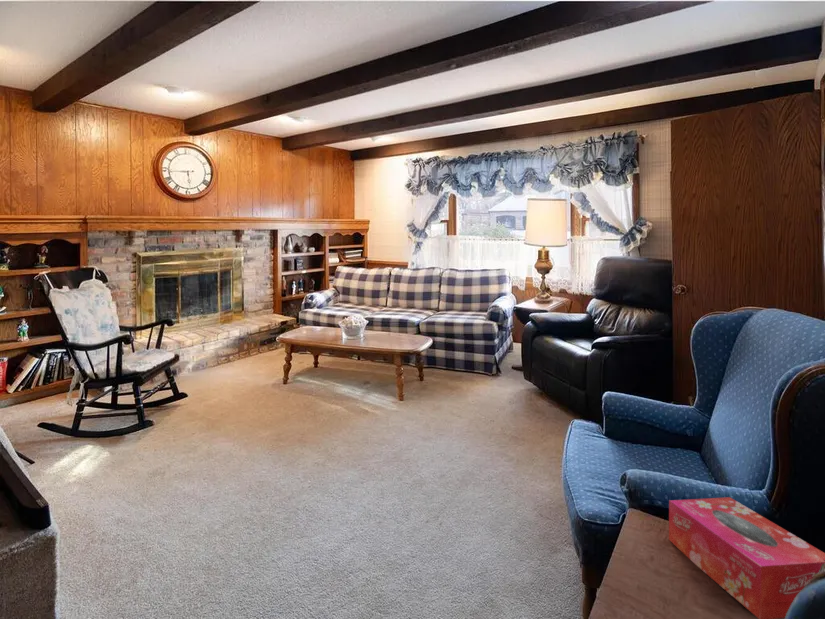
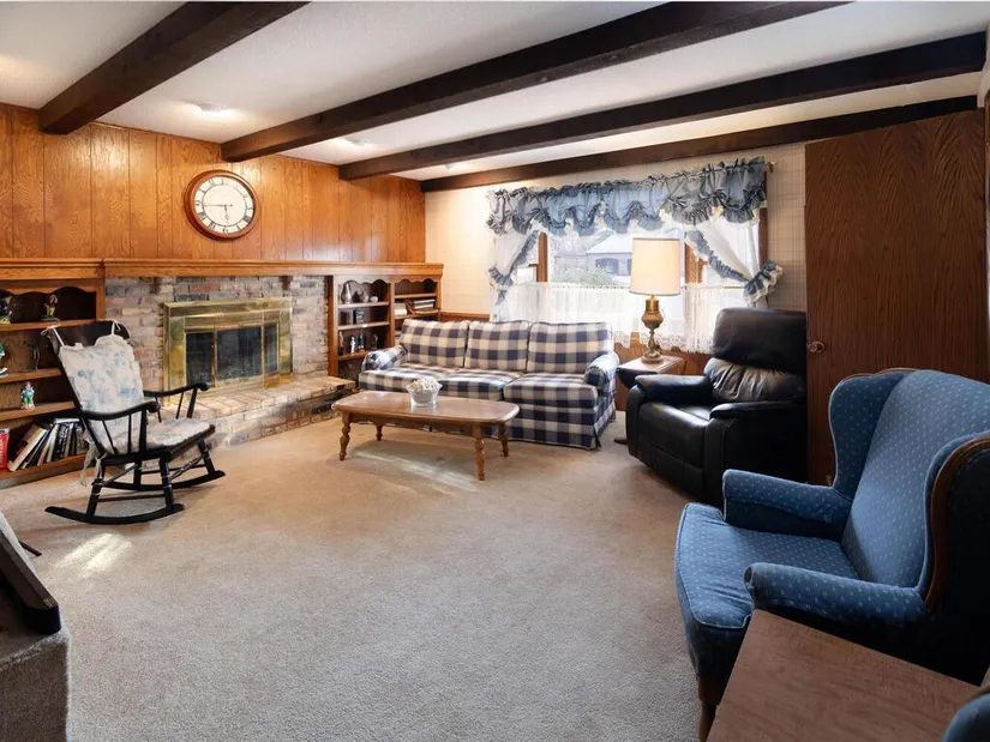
- tissue box [668,496,825,619]
